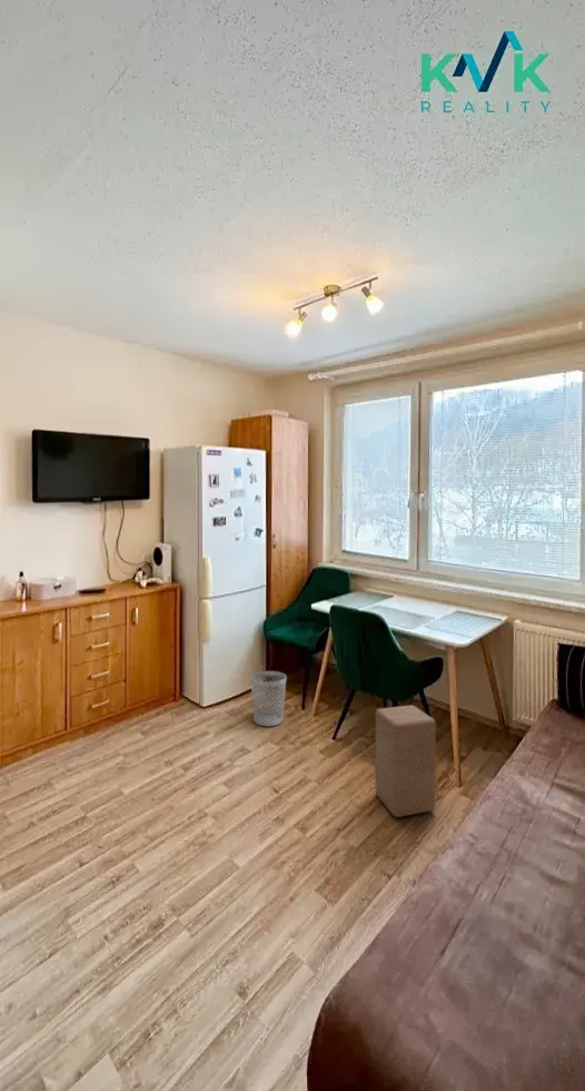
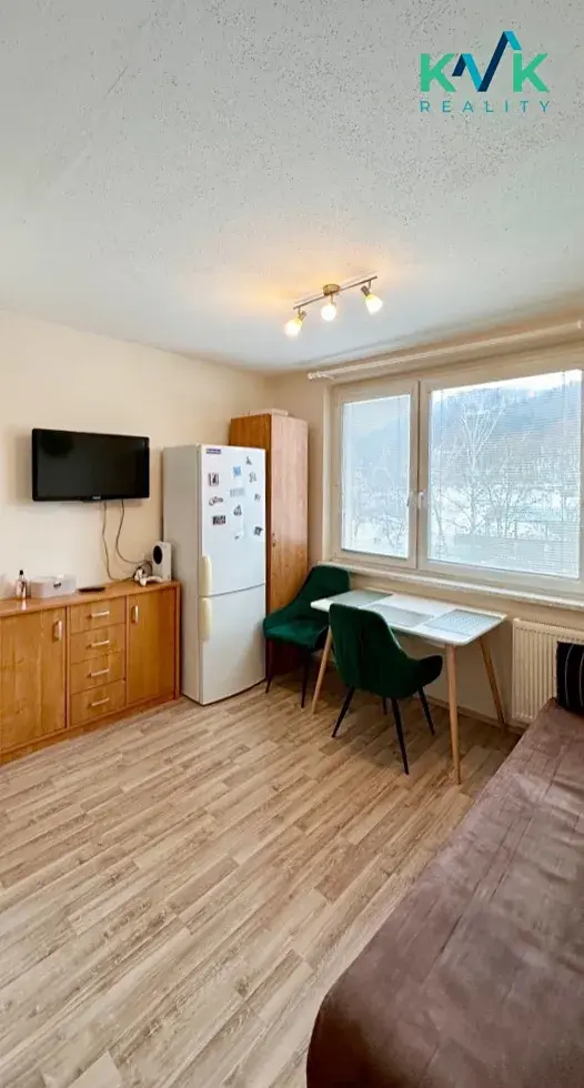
- wooden block [375,704,437,818]
- wastebasket [249,670,288,727]
